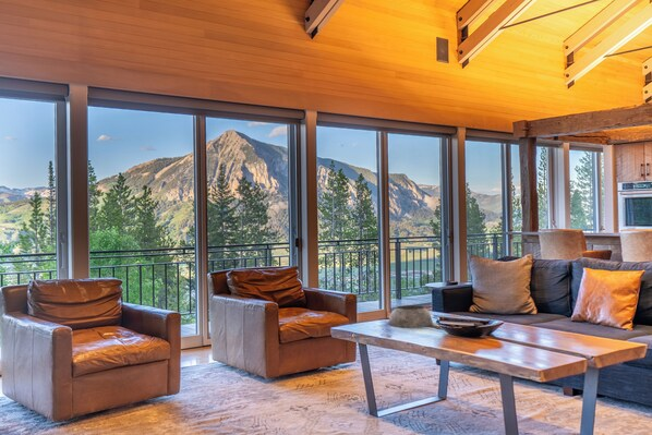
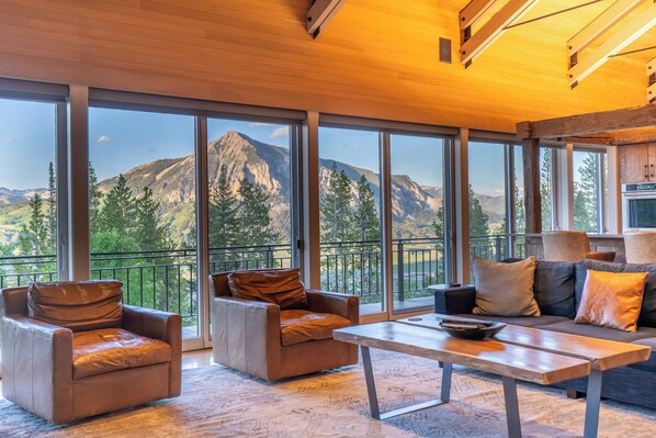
- plant pot [387,304,434,328]
